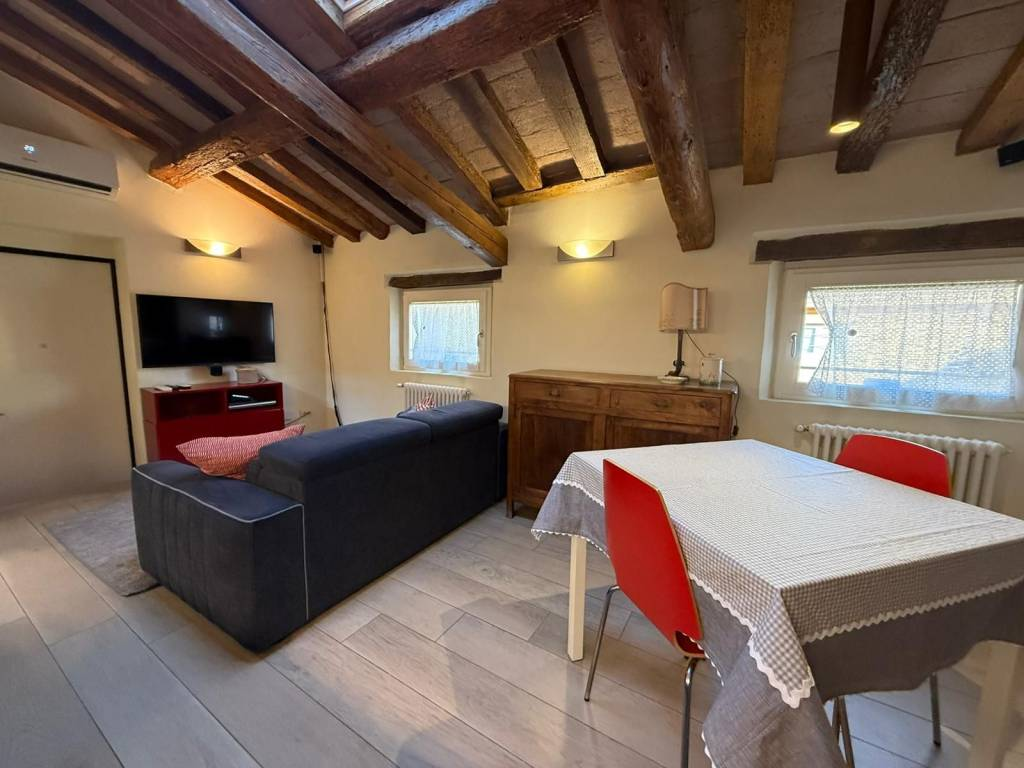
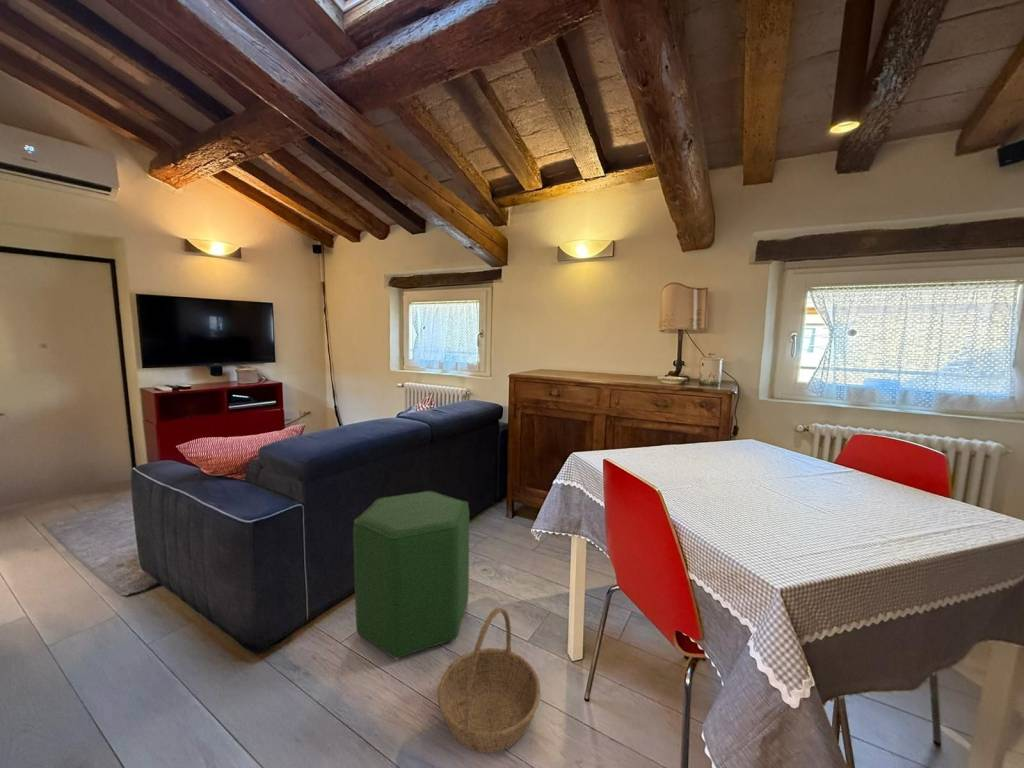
+ ottoman [352,490,470,660]
+ basket [437,606,541,754]
